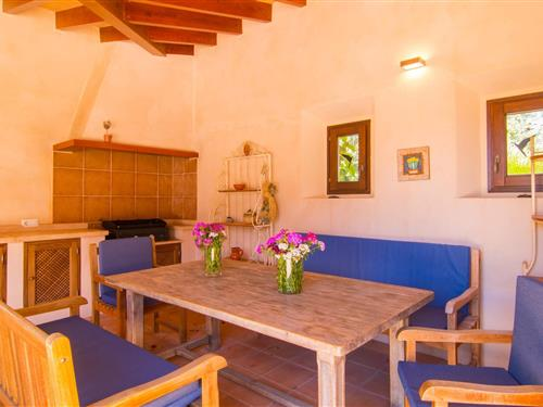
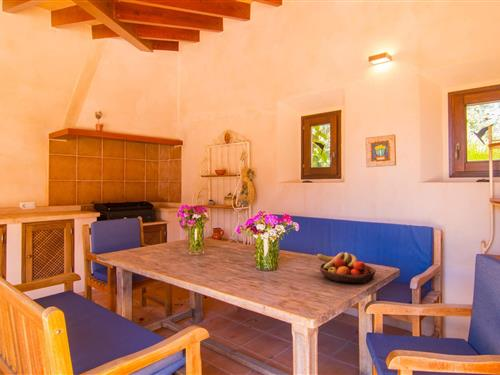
+ fruit bowl [316,251,377,284]
